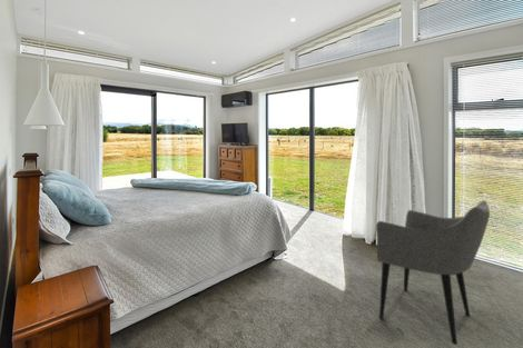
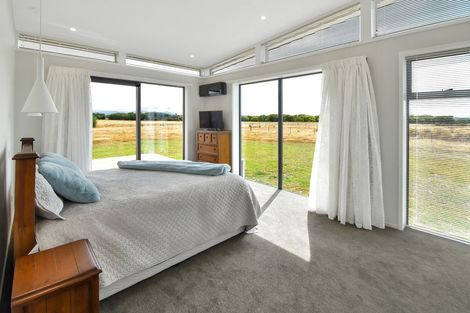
- armchair [375,199,491,346]
